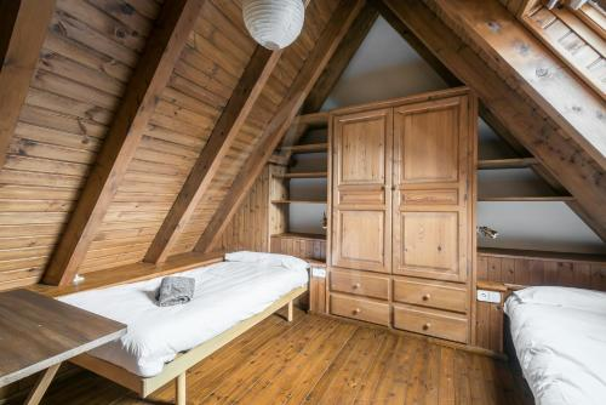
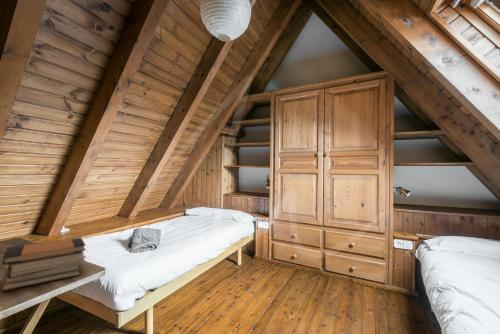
+ book stack [0,236,87,292]
